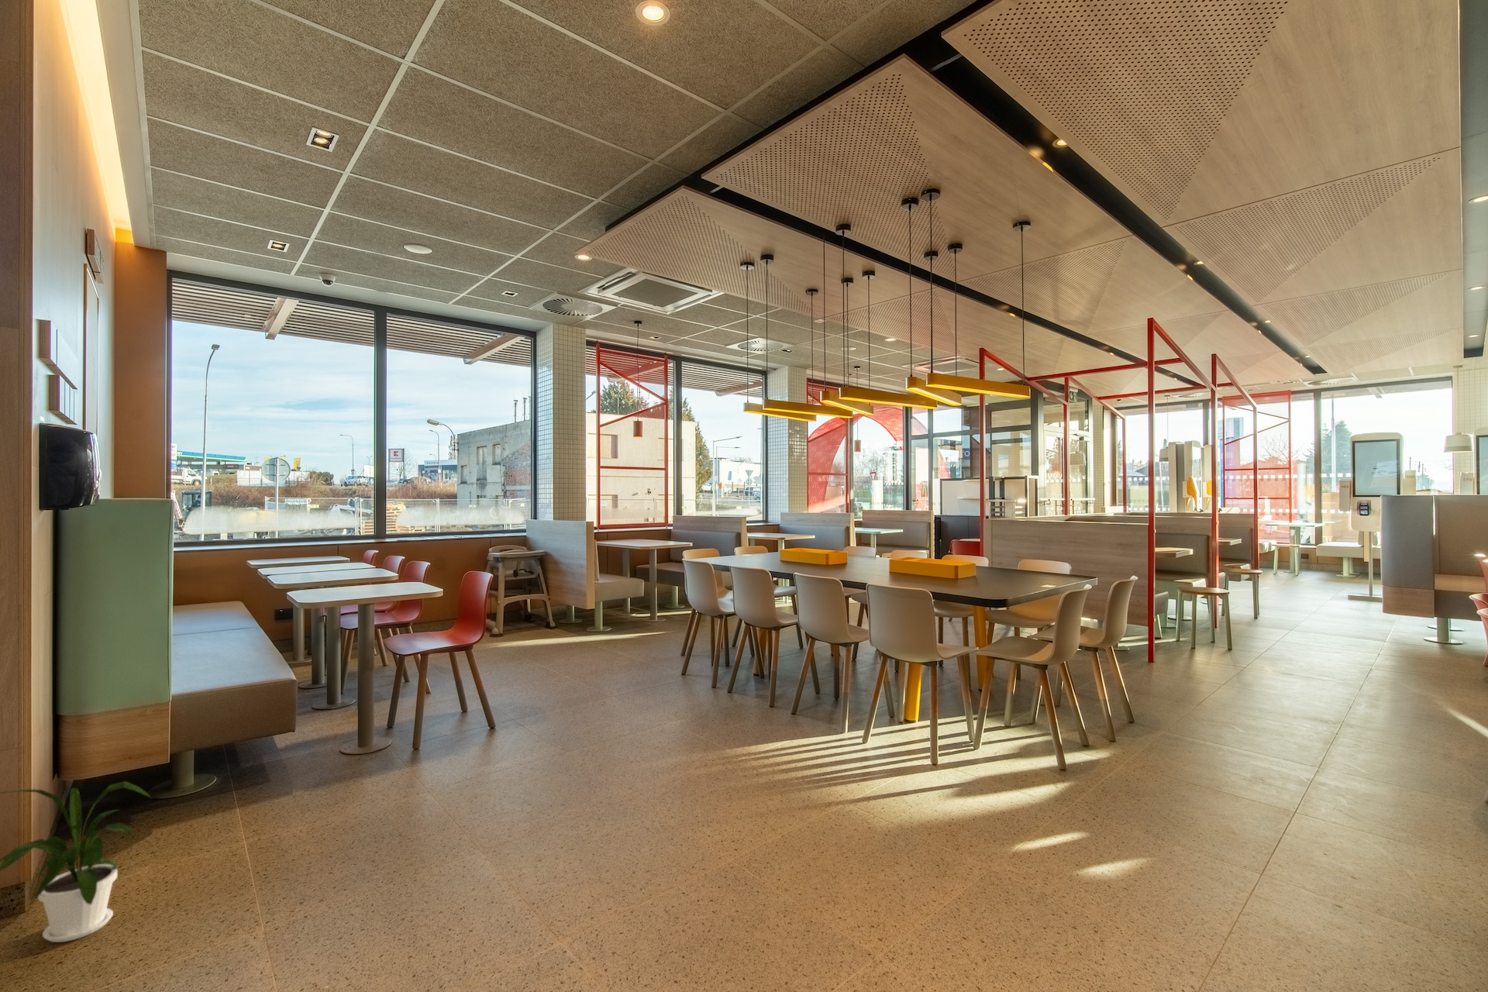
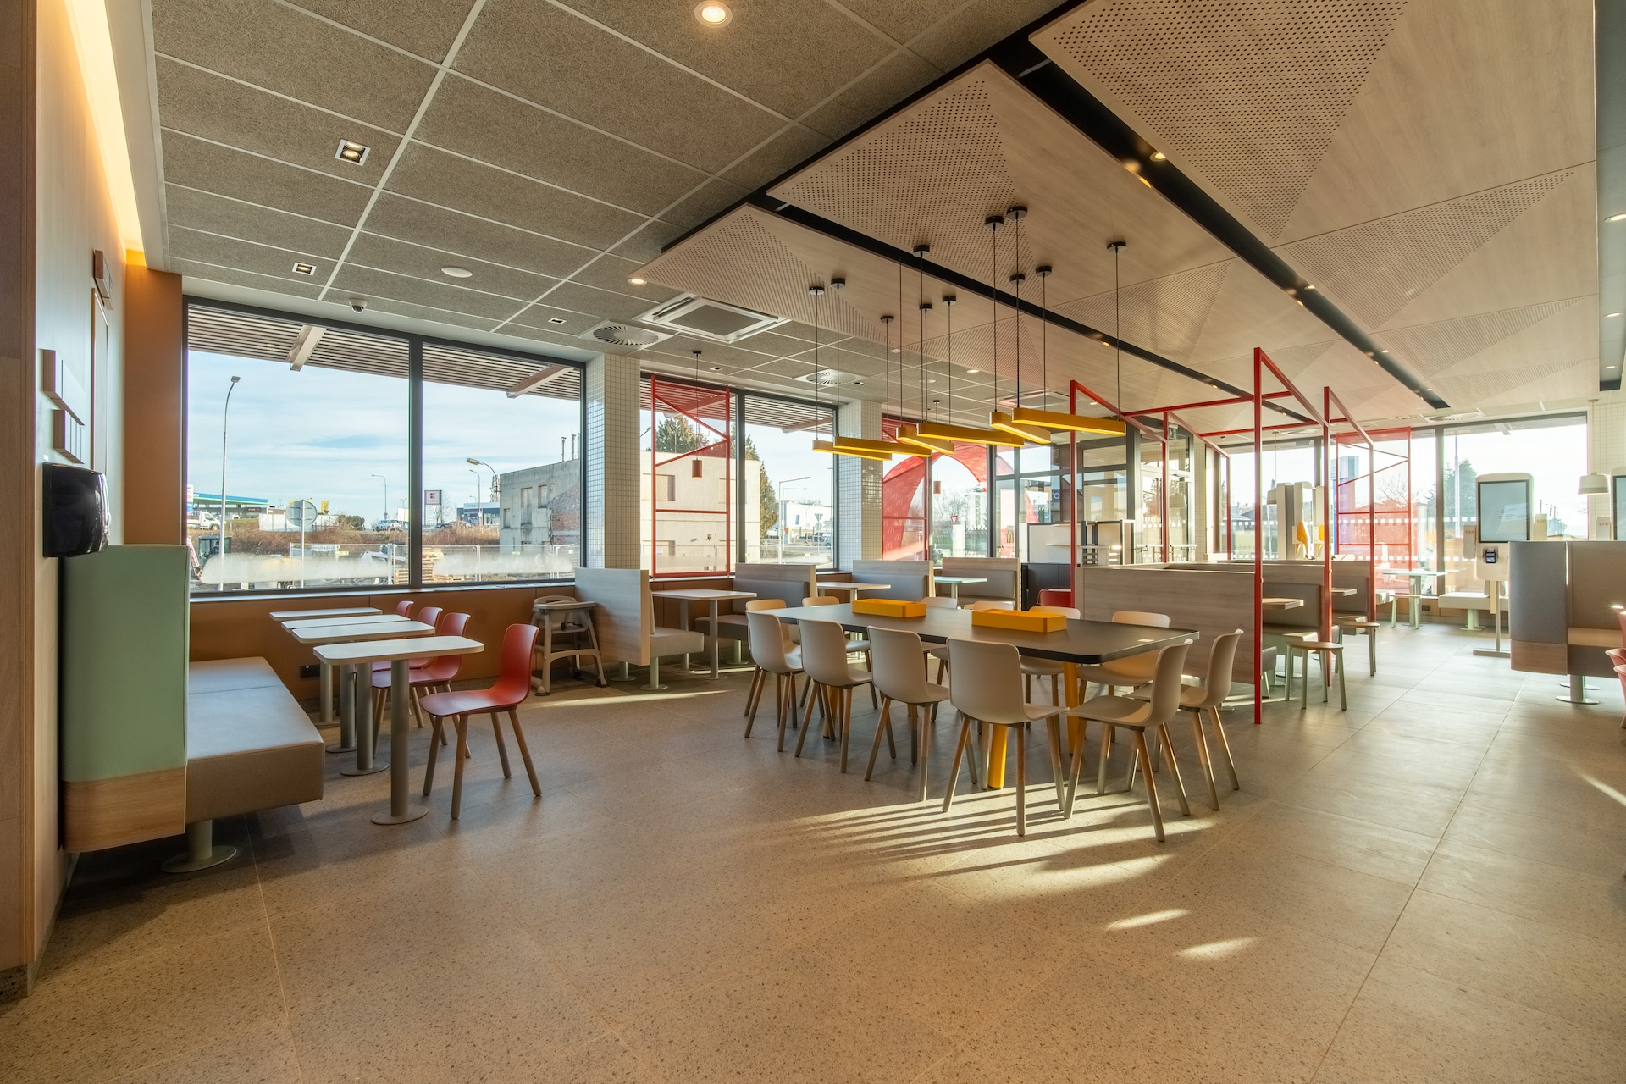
- house plant [0,781,154,943]
